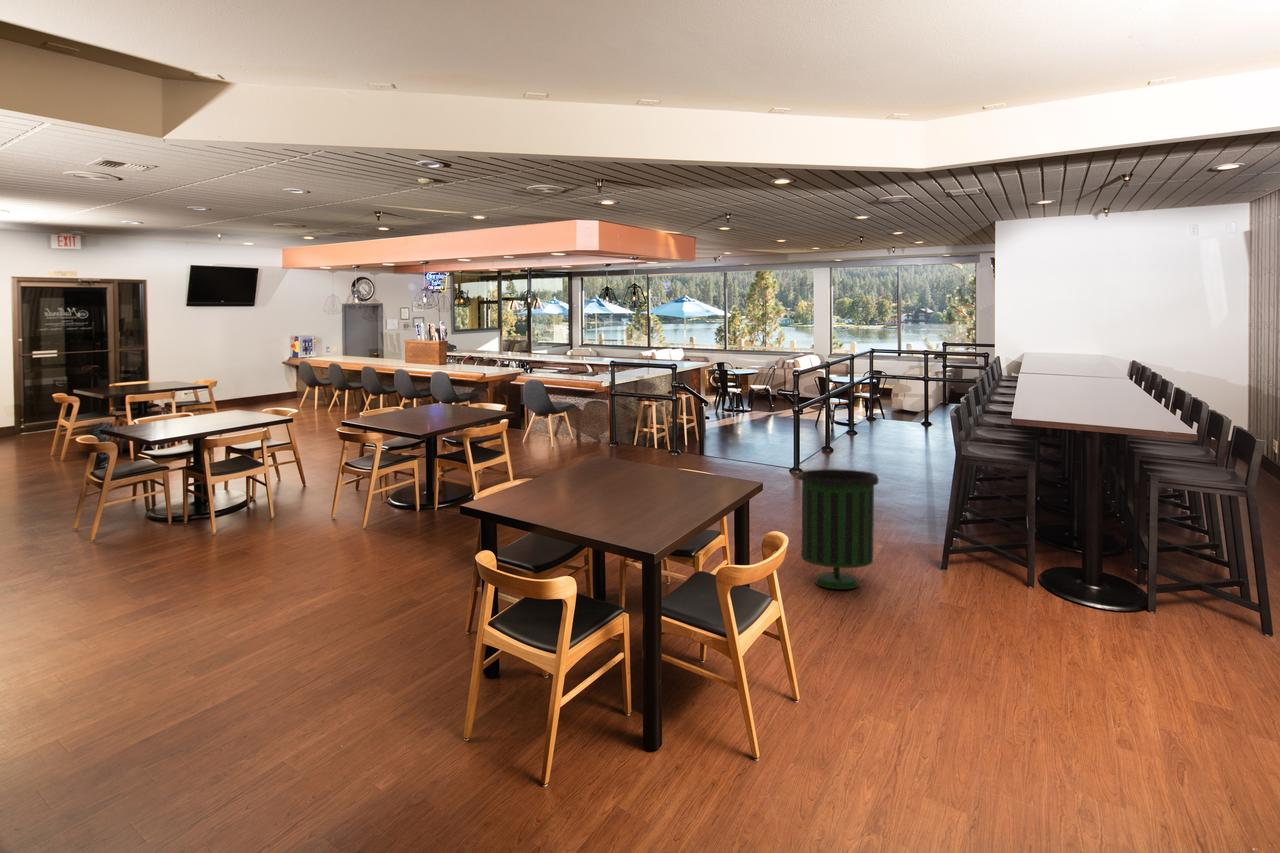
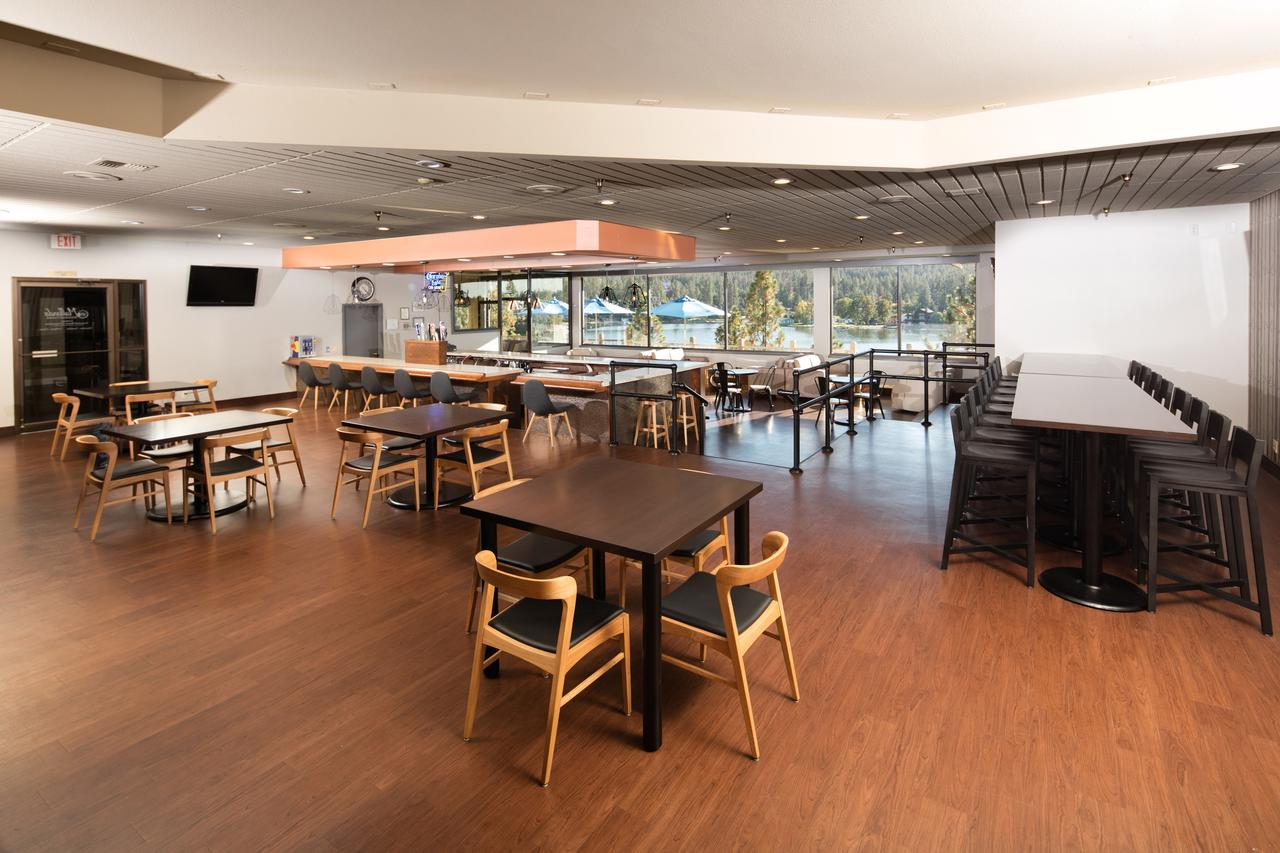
- trash can [796,468,880,590]
